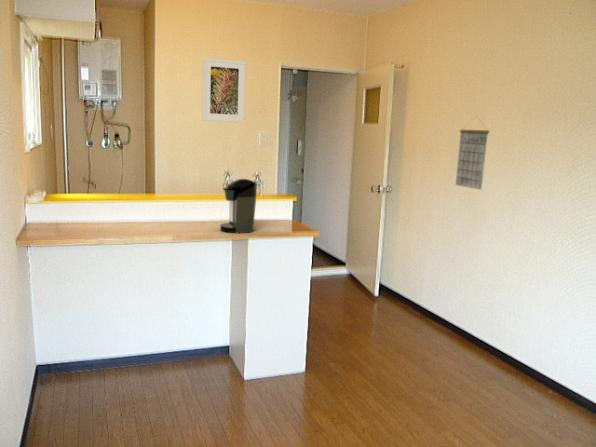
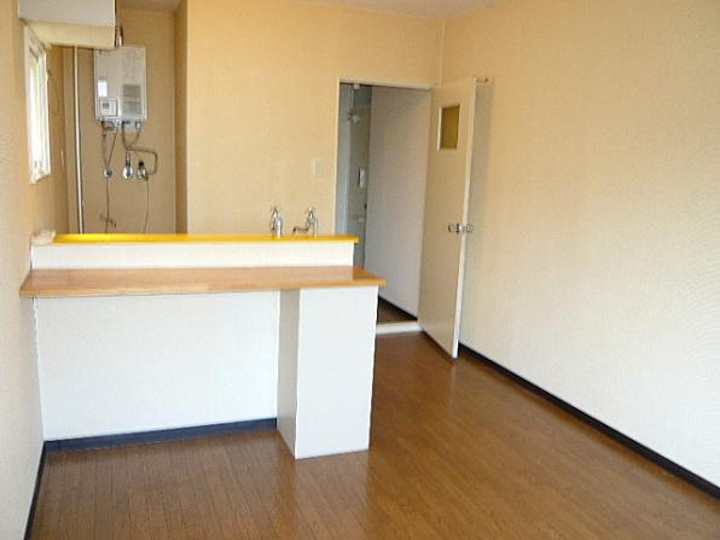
- calendar [454,116,490,191]
- coffee maker [219,178,258,234]
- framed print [202,57,247,123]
